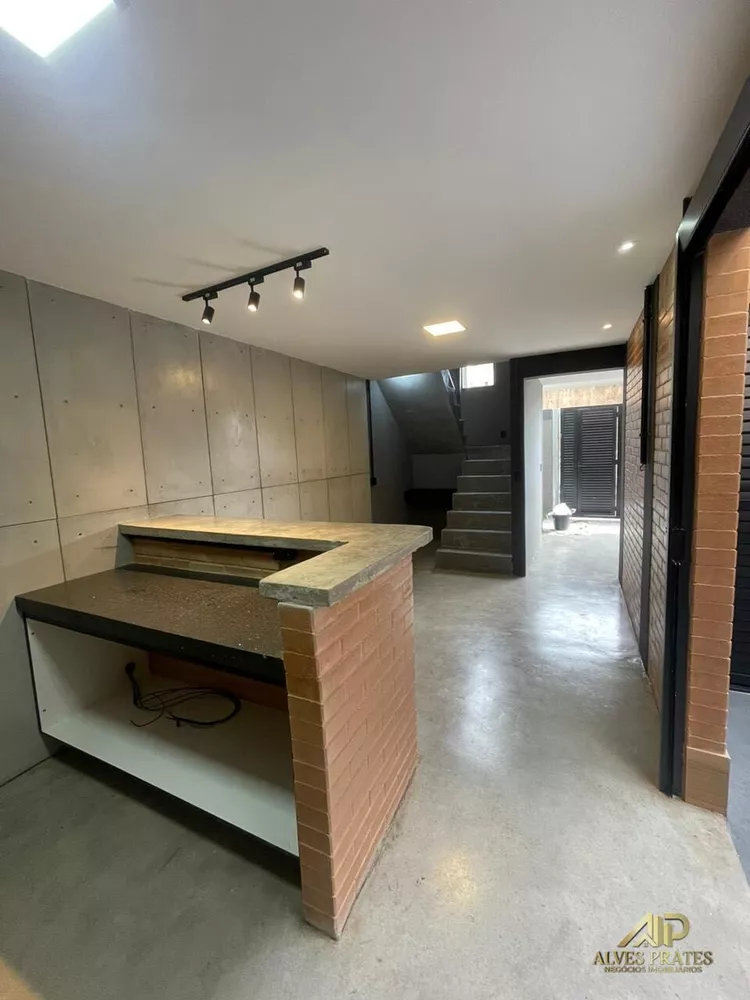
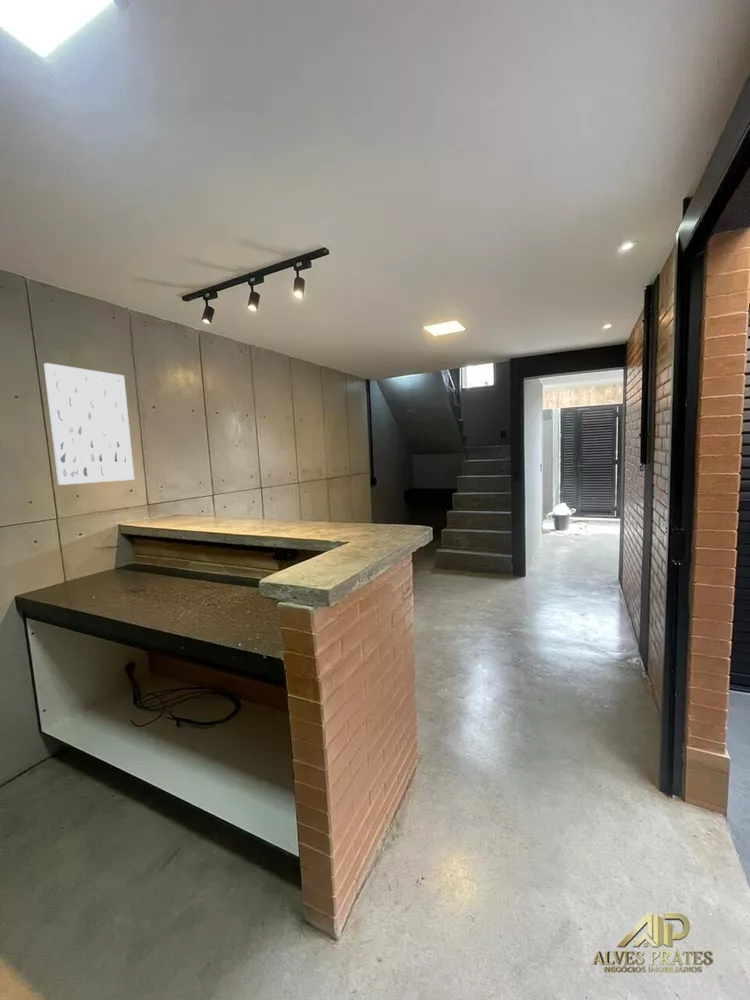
+ wall art [43,362,135,486]
